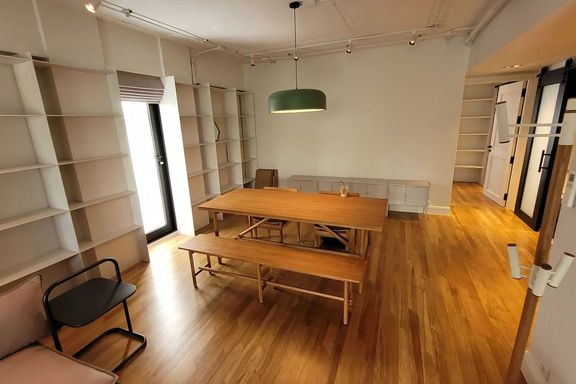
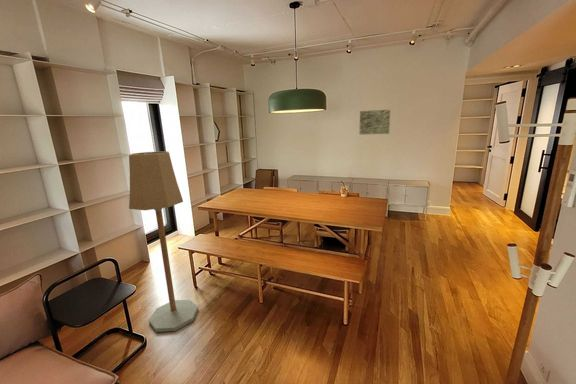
+ wall art [358,109,391,135]
+ floor lamp [128,150,199,333]
